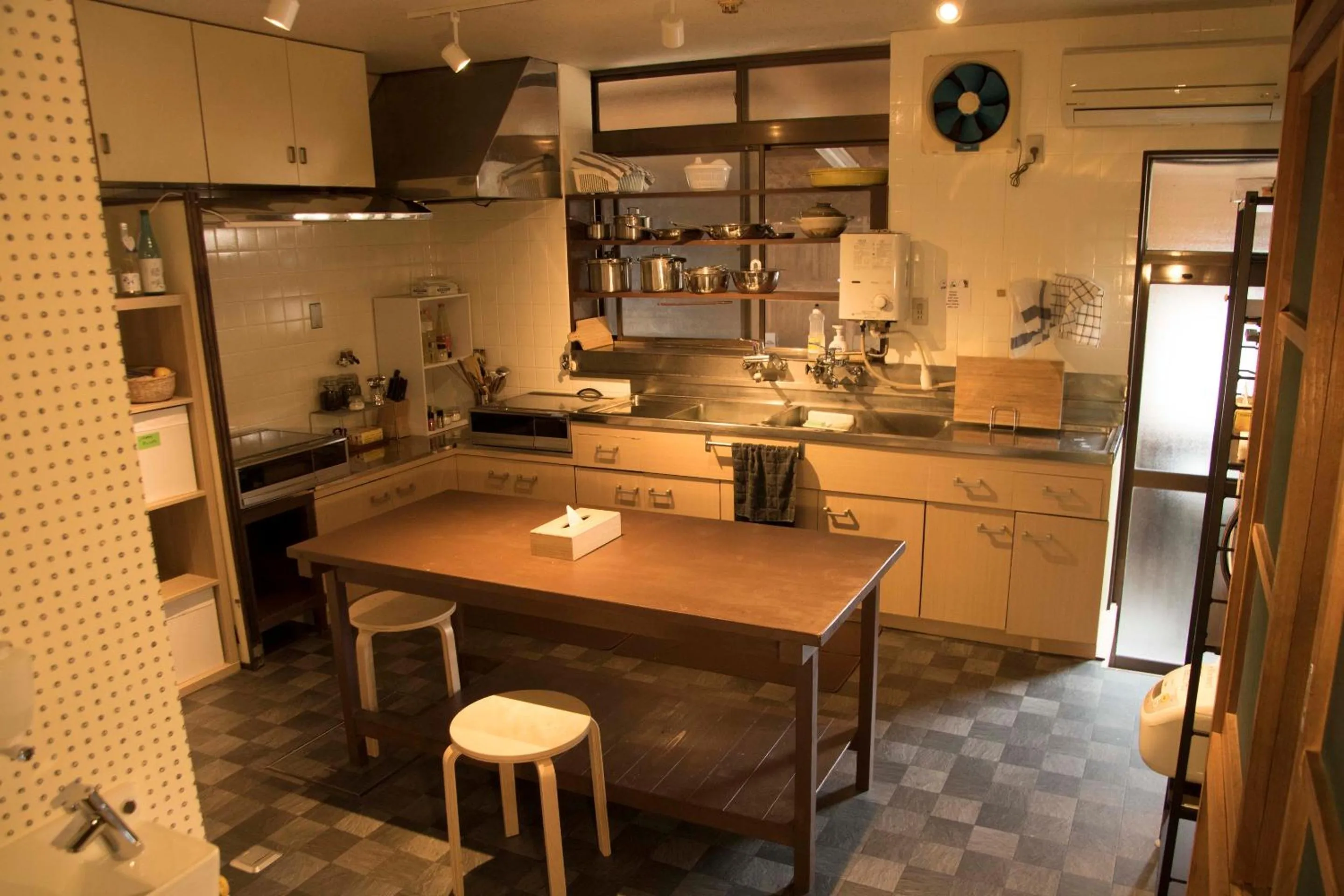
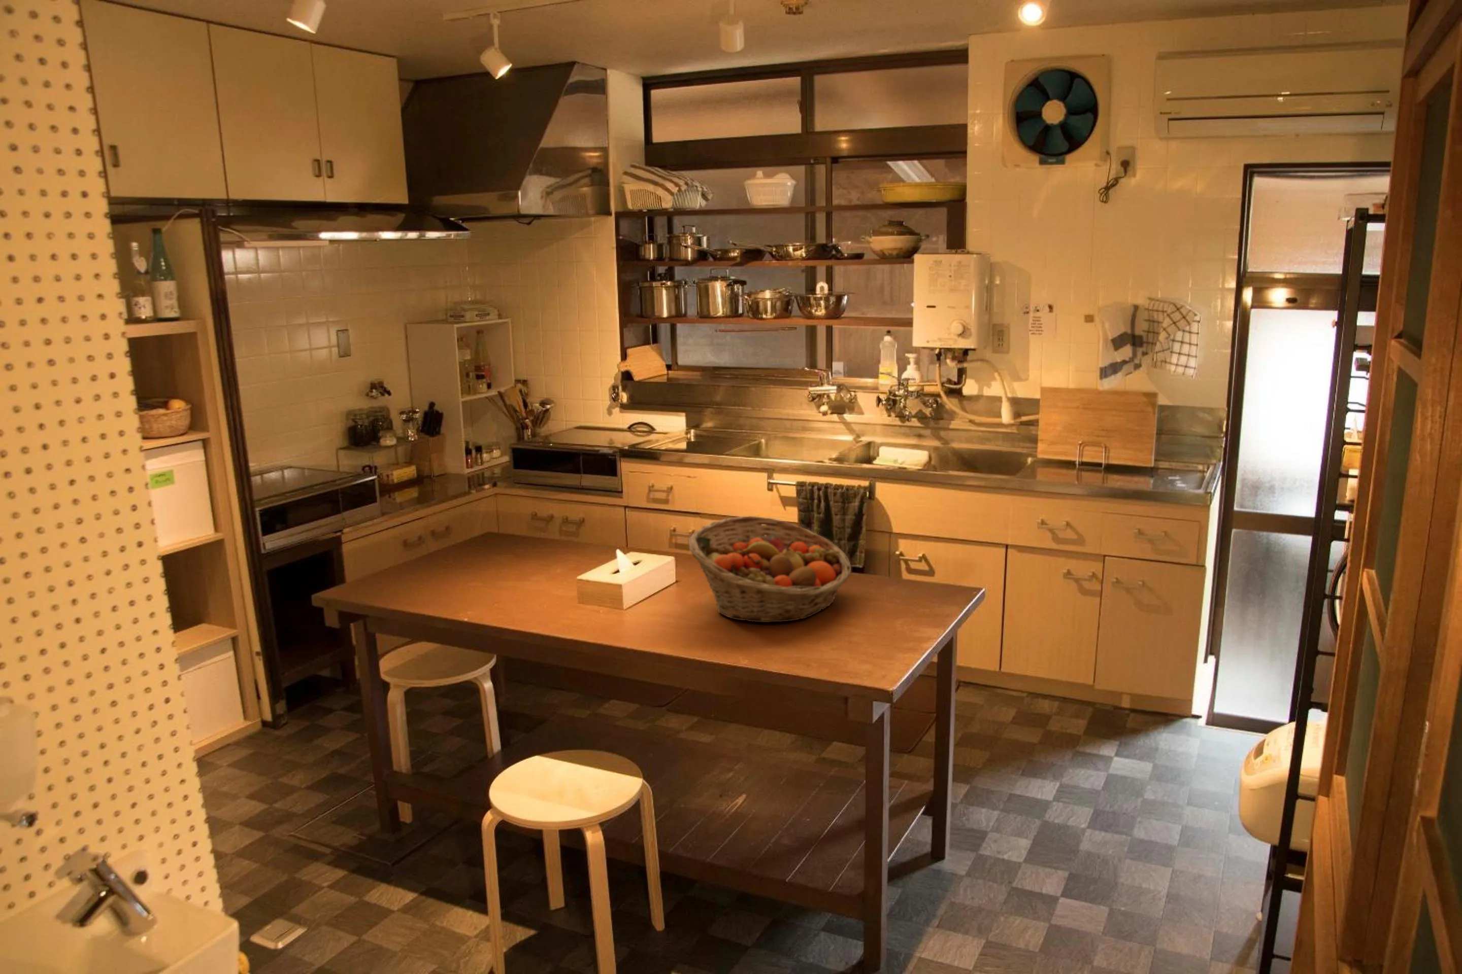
+ fruit basket [687,515,852,623]
